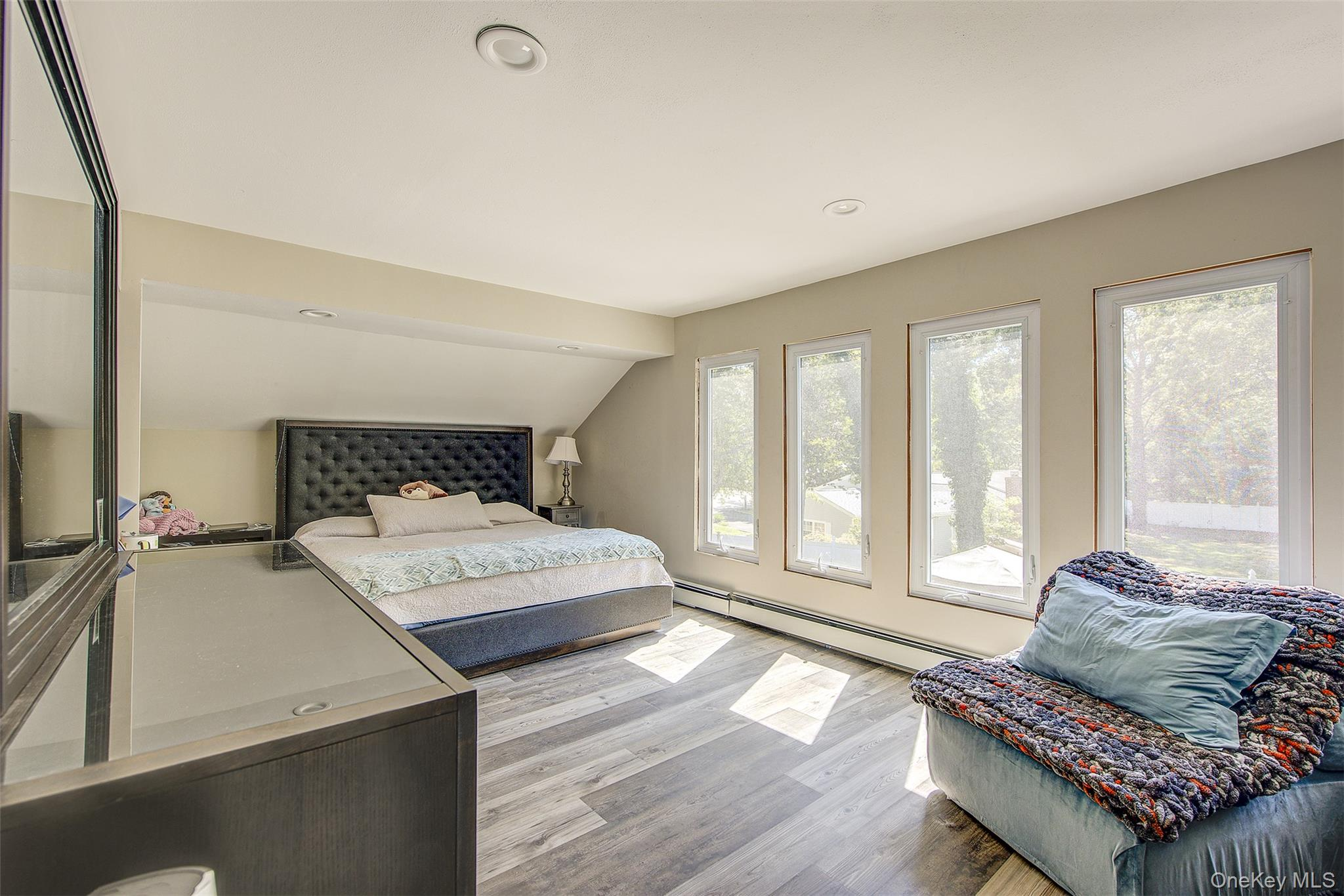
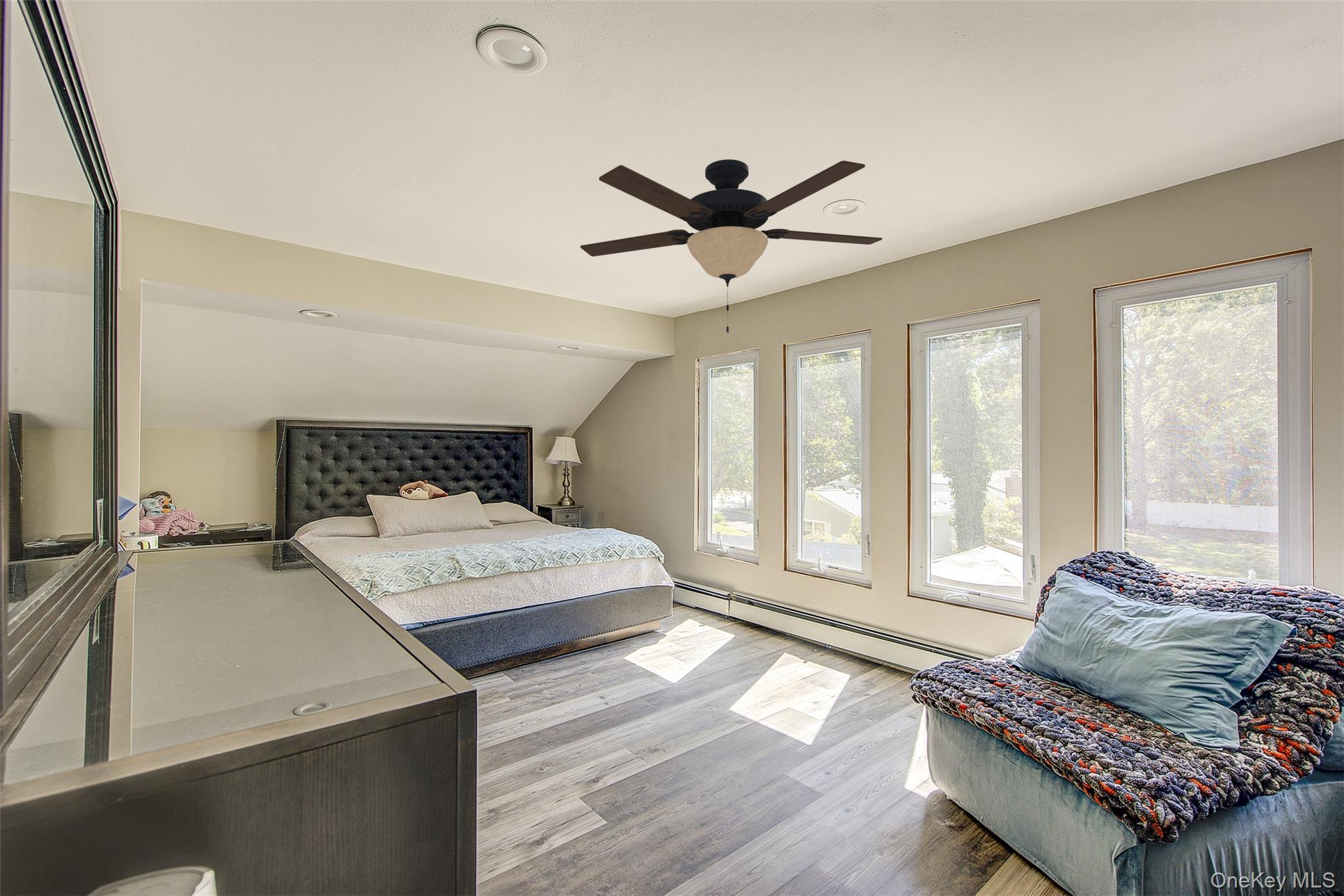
+ ceiling fan [579,159,883,333]
